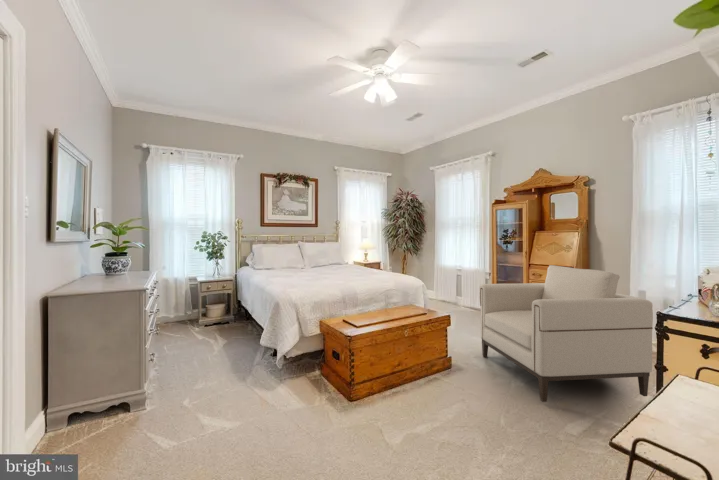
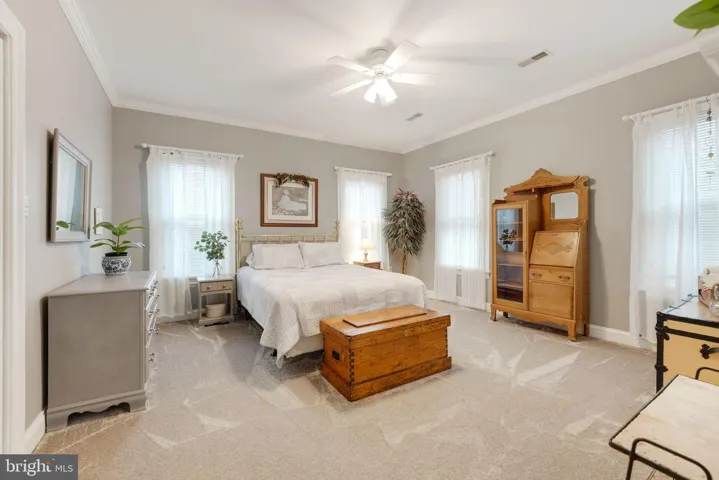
- chair [478,264,654,403]
